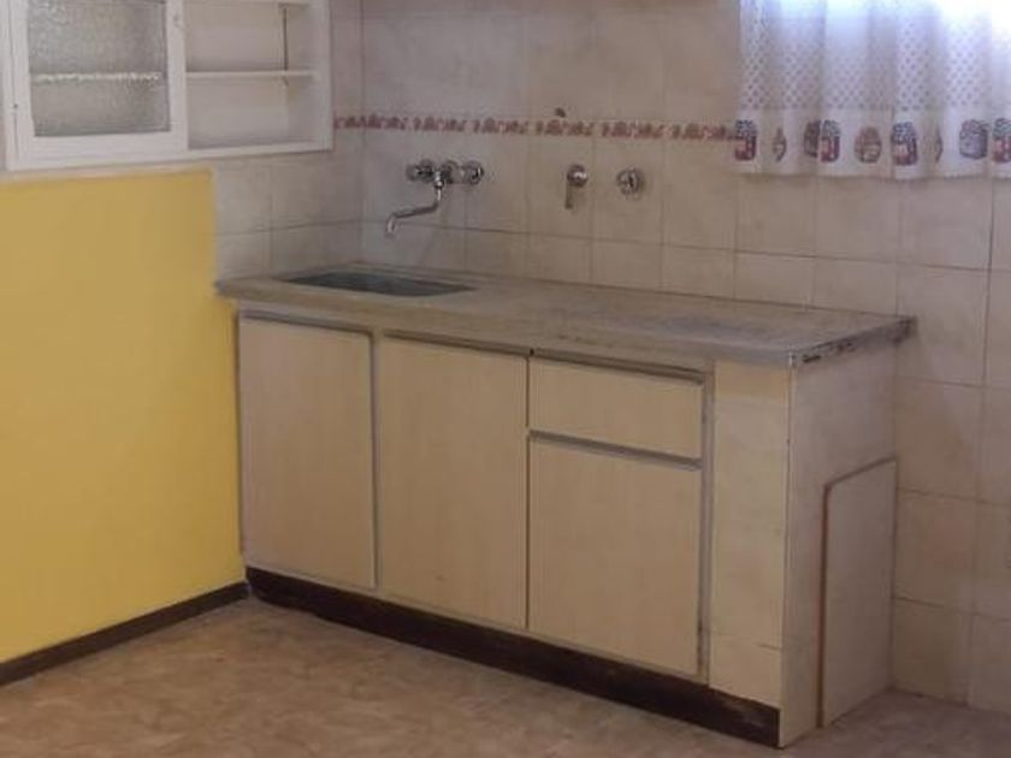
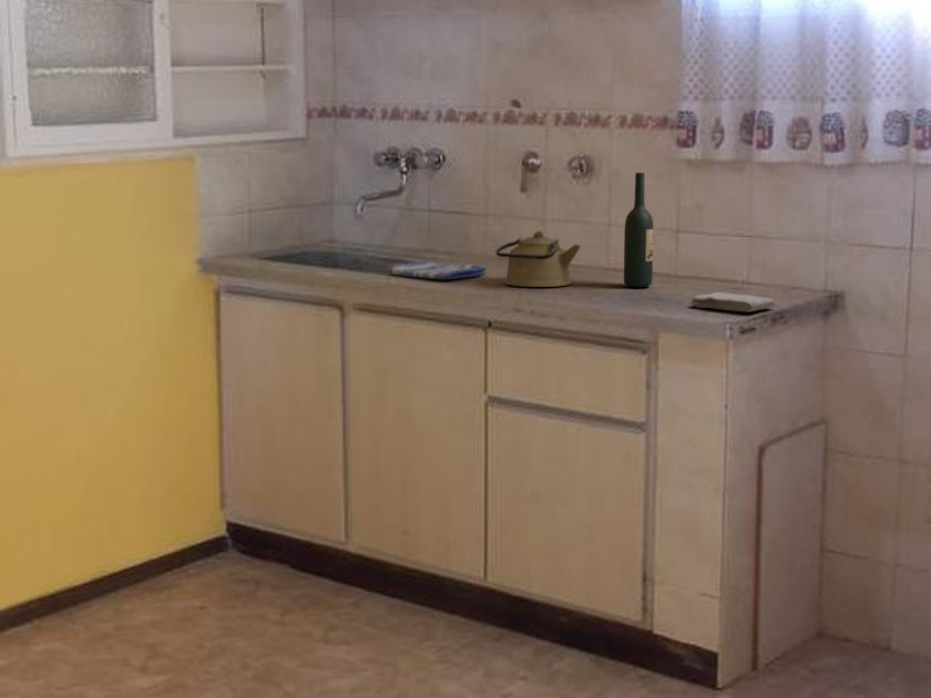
+ kettle [494,229,582,288]
+ dish towel [386,259,487,280]
+ wine bottle [623,172,654,288]
+ washcloth [689,291,776,314]
